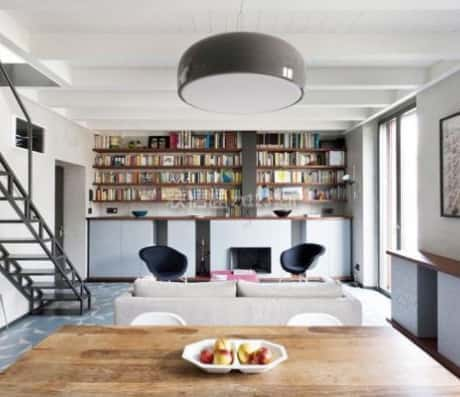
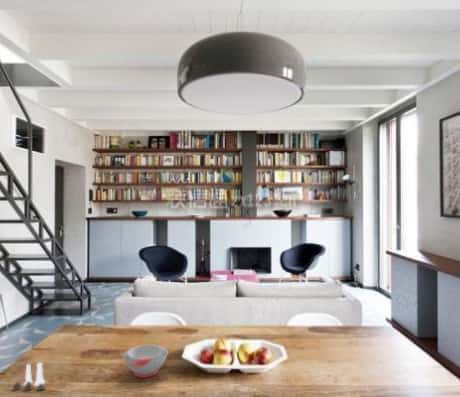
+ soup bowl [123,343,169,379]
+ salt and pepper shaker set [11,361,47,392]
